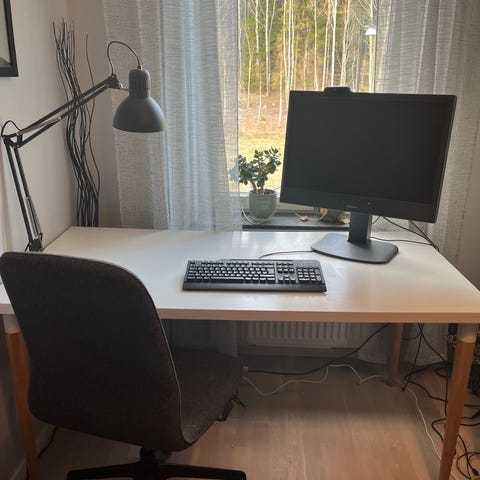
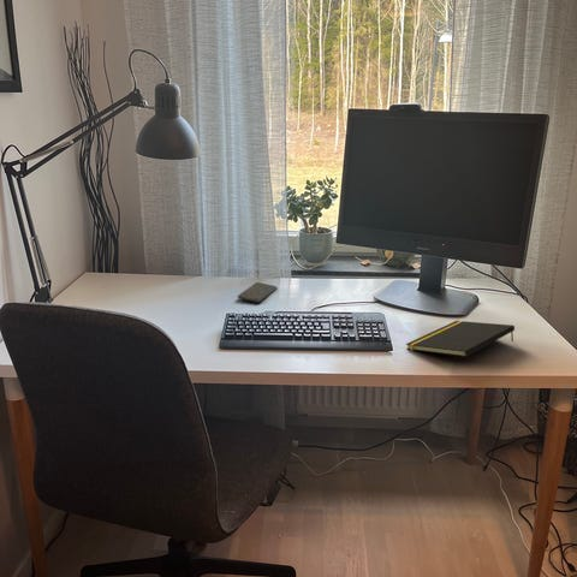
+ smartphone [237,281,278,304]
+ notepad [405,320,516,358]
